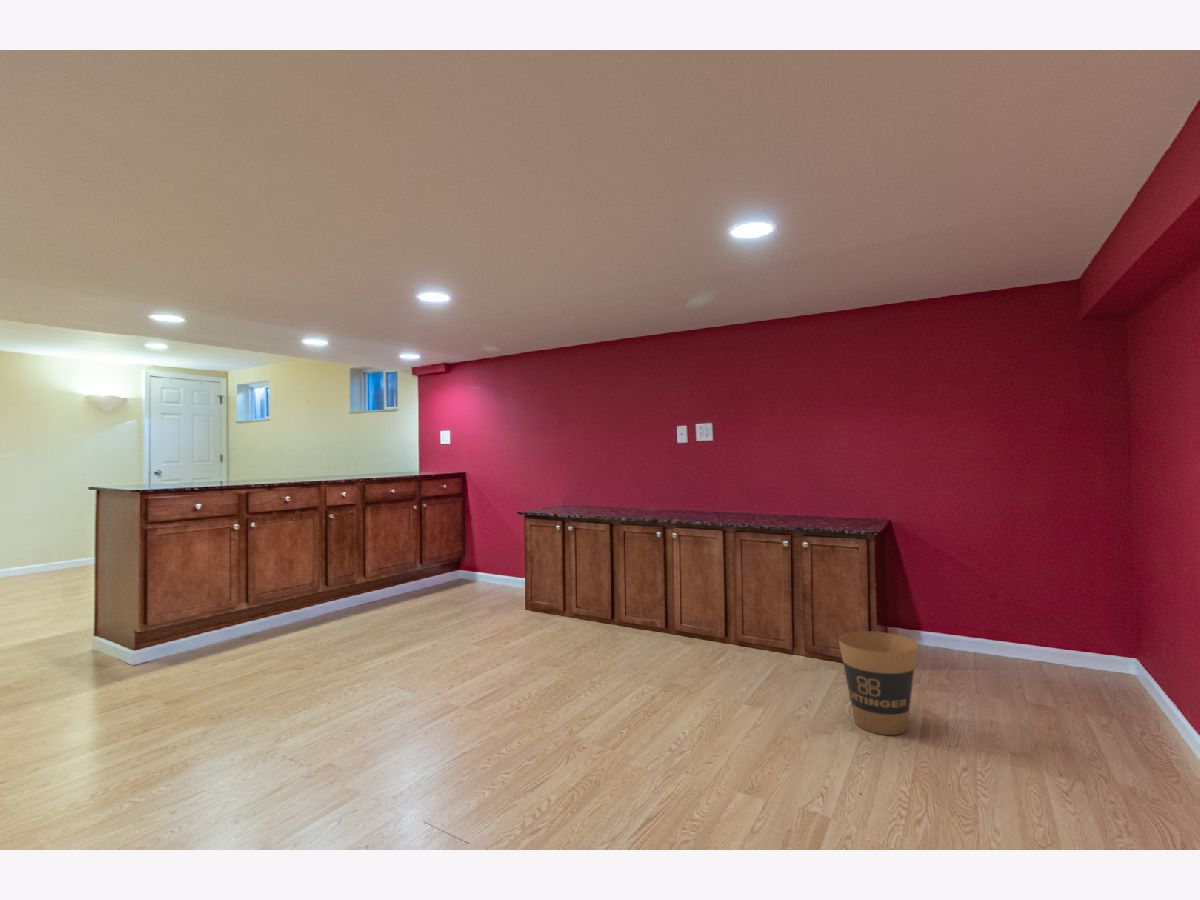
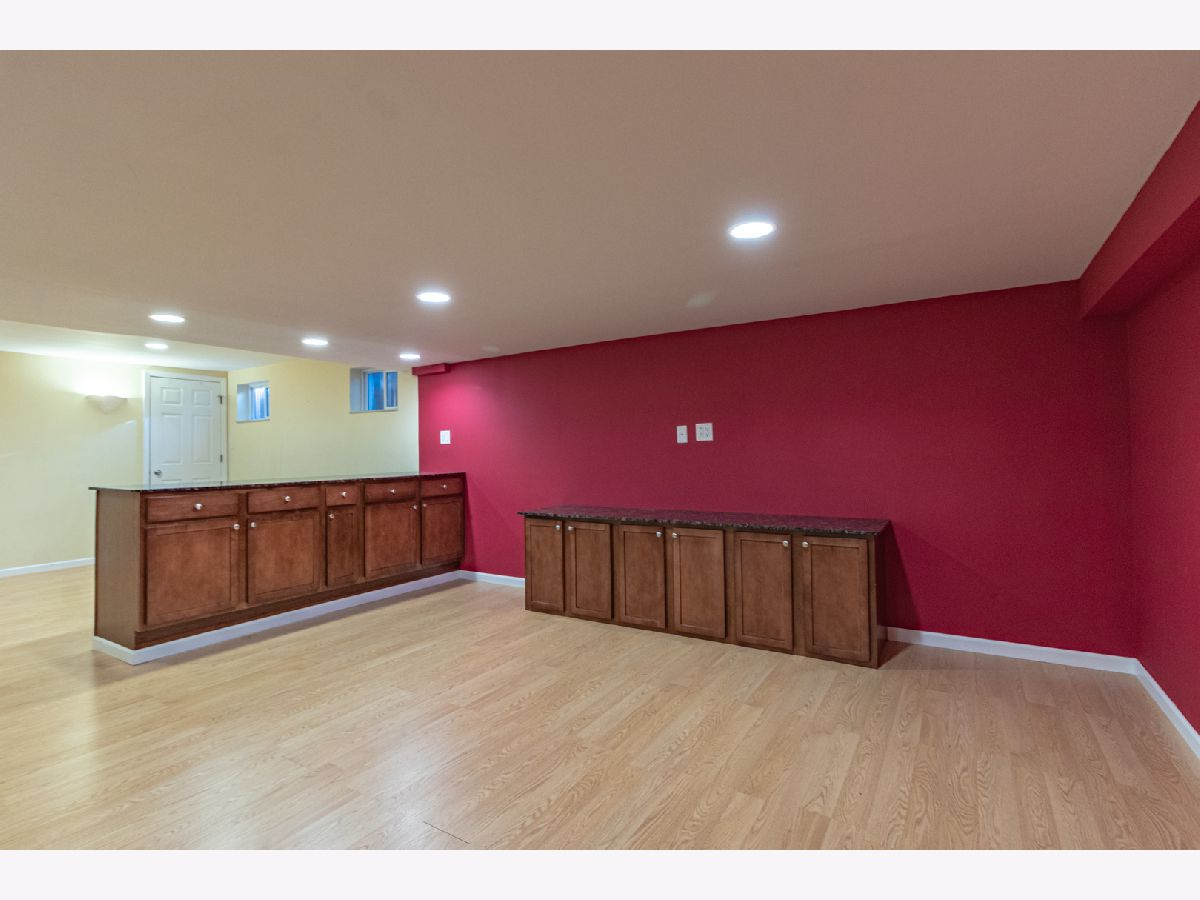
- trash can [837,630,919,736]
